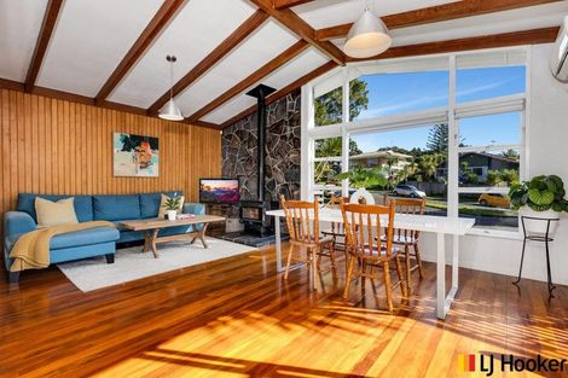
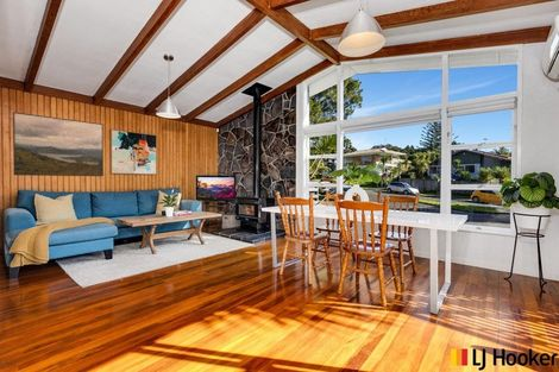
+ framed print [12,111,105,177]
